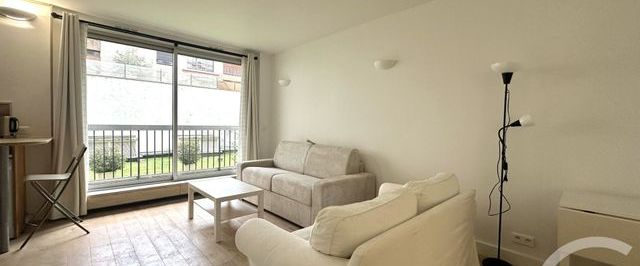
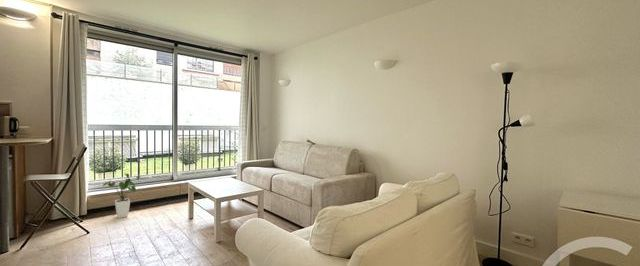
+ house plant [102,172,137,219]
